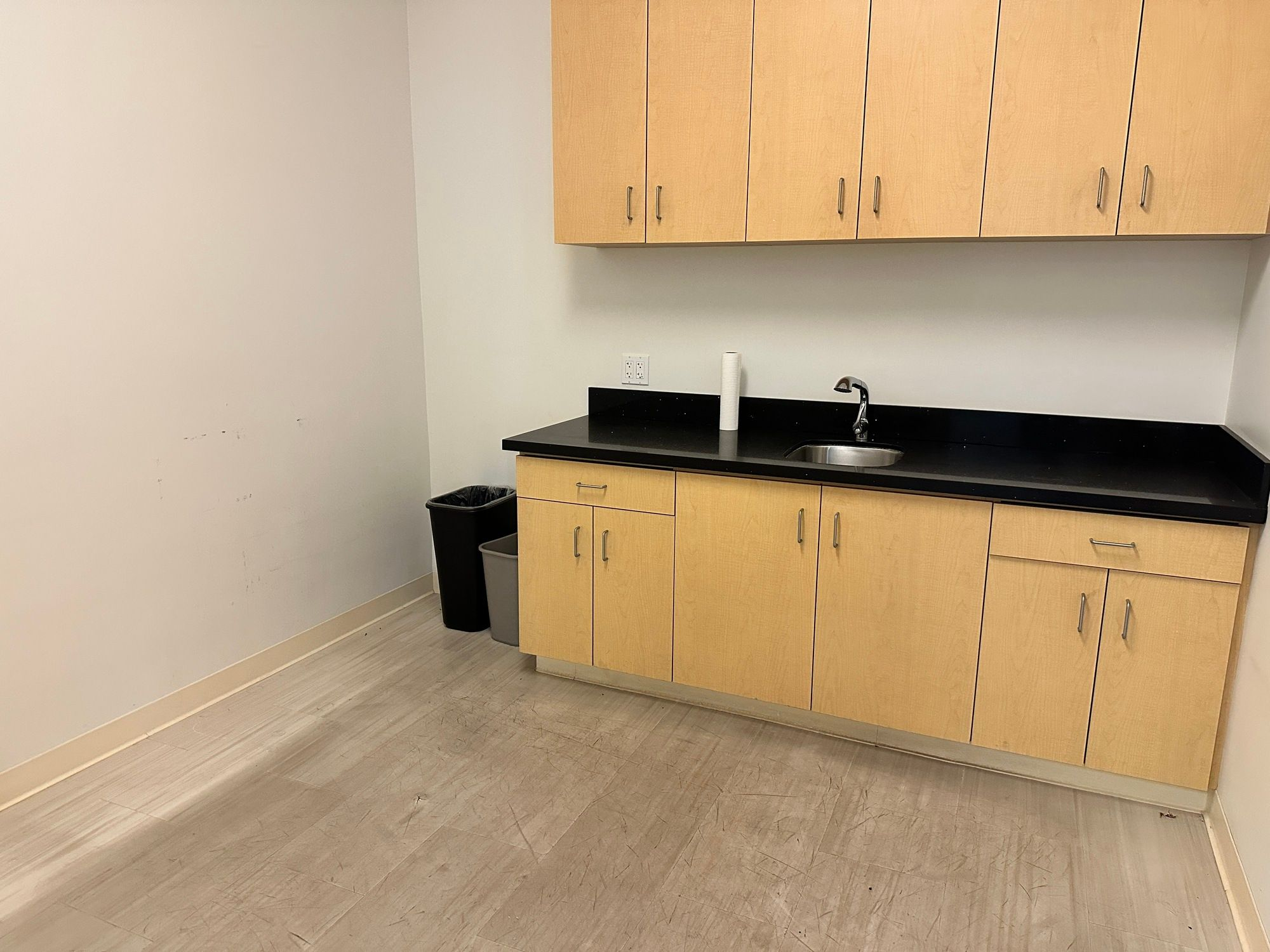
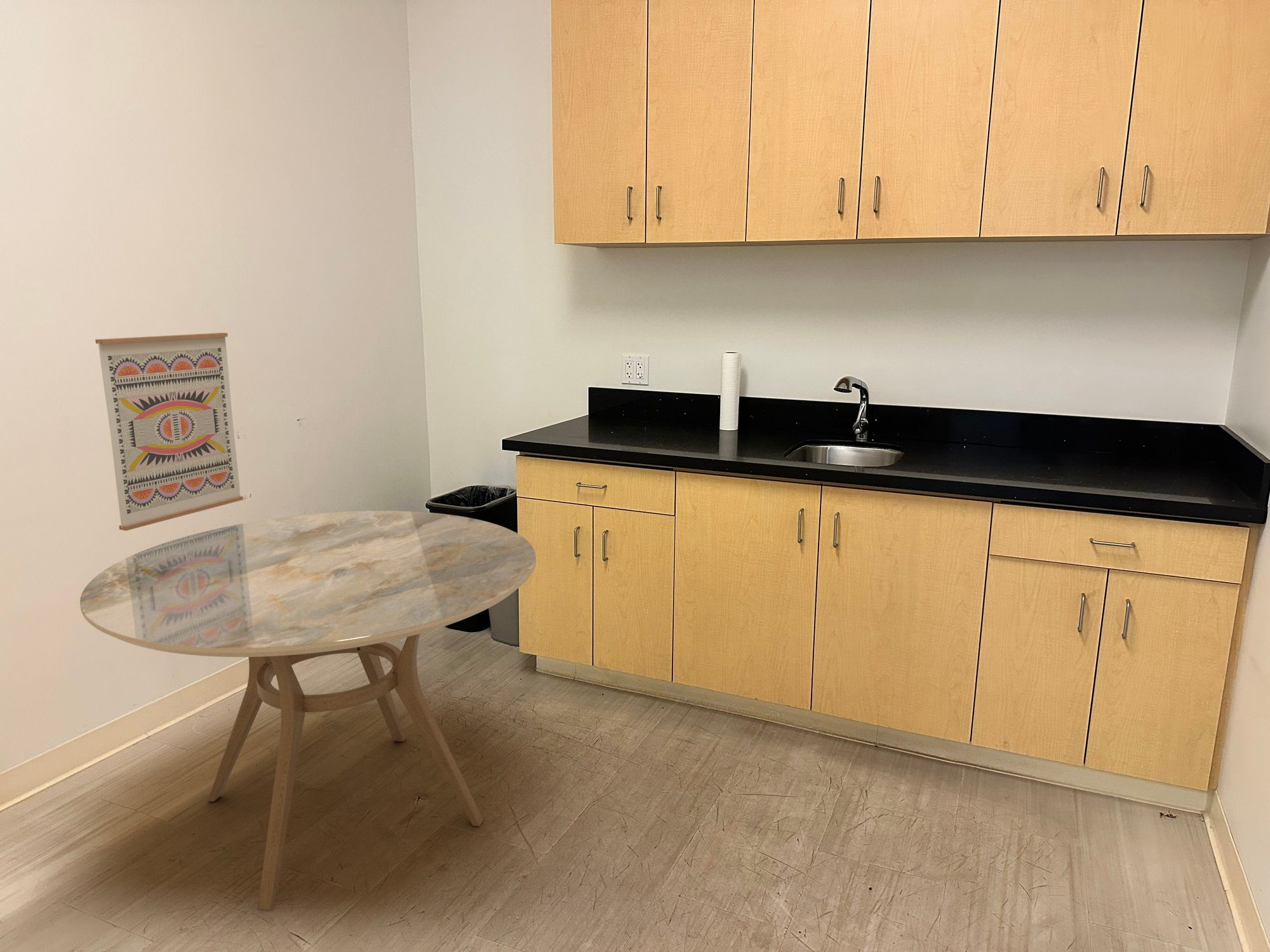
+ dining table [79,510,537,911]
+ wall art [95,332,244,531]
